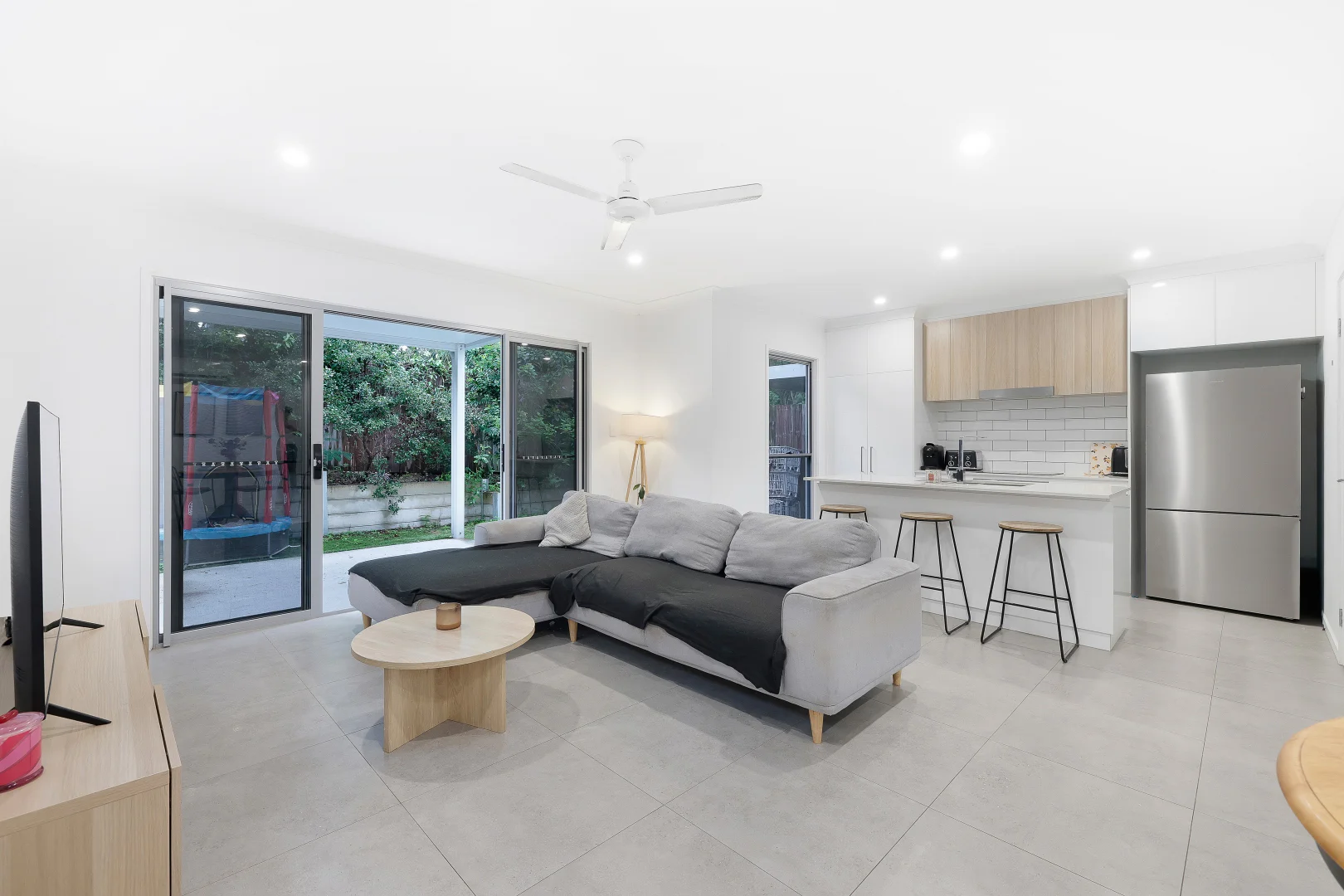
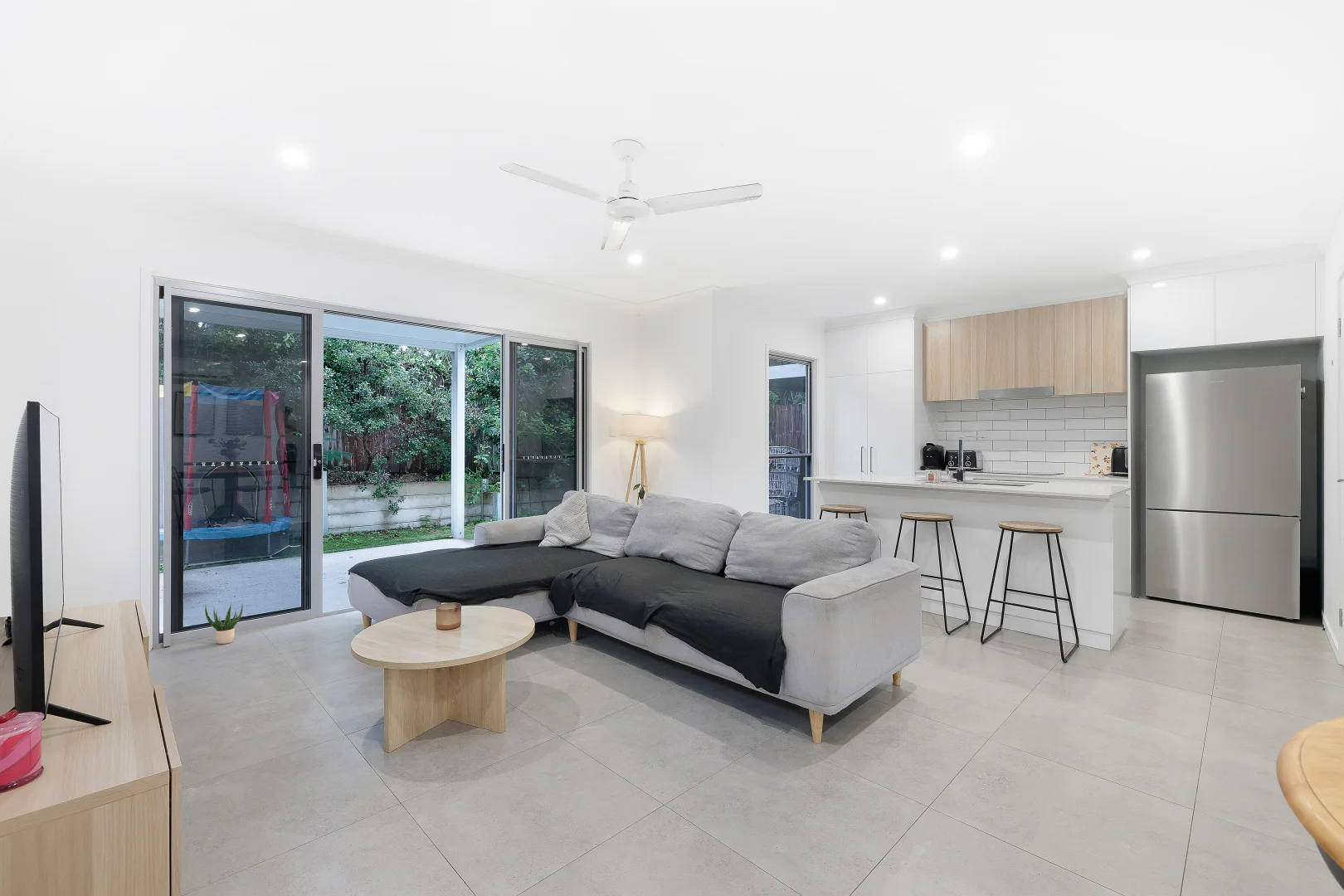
+ potted plant [204,604,244,645]
